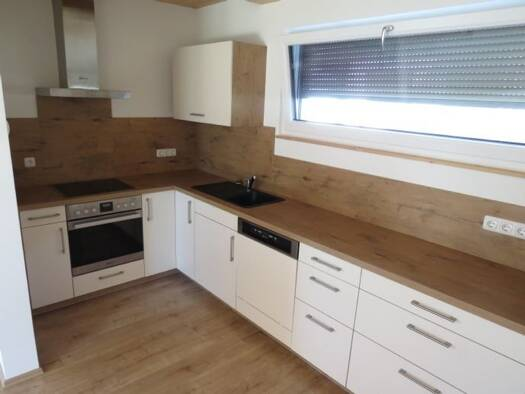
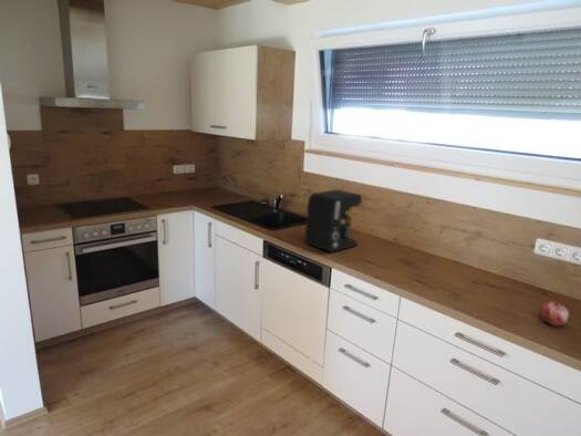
+ fruit [538,299,570,328]
+ coffee maker [303,188,363,253]
